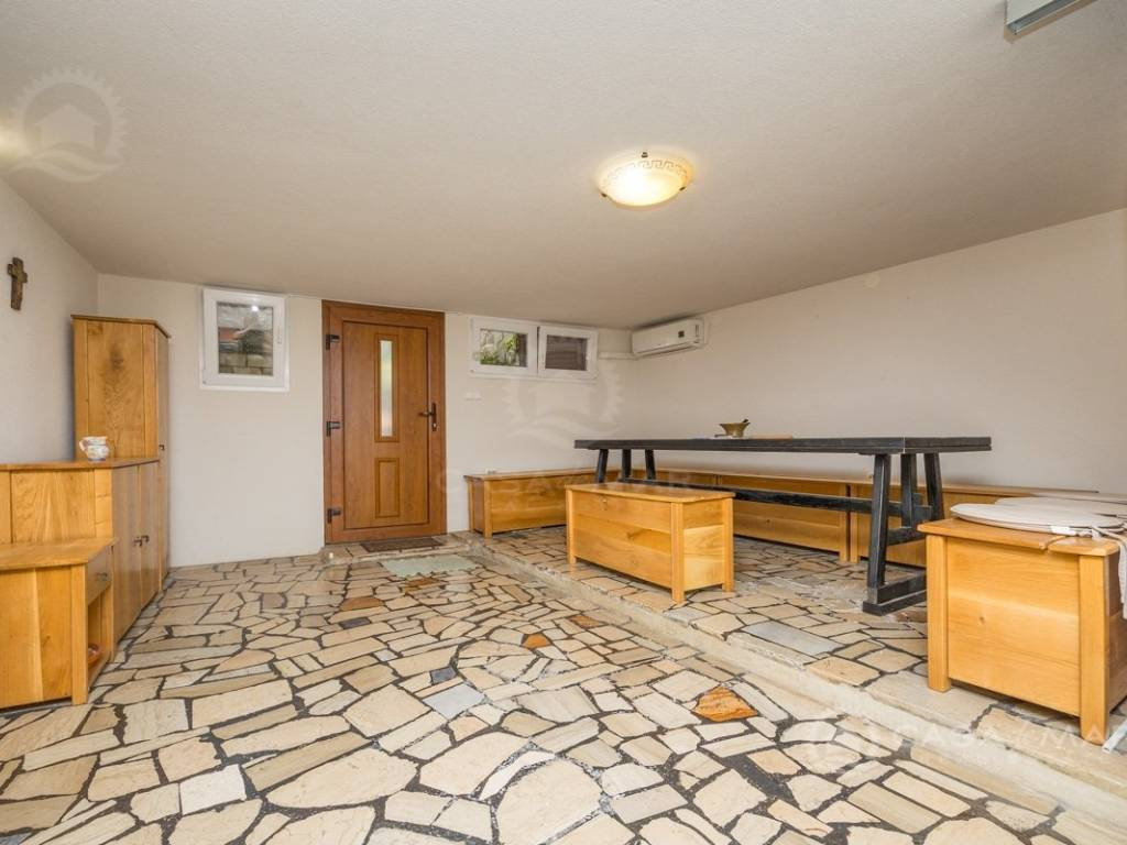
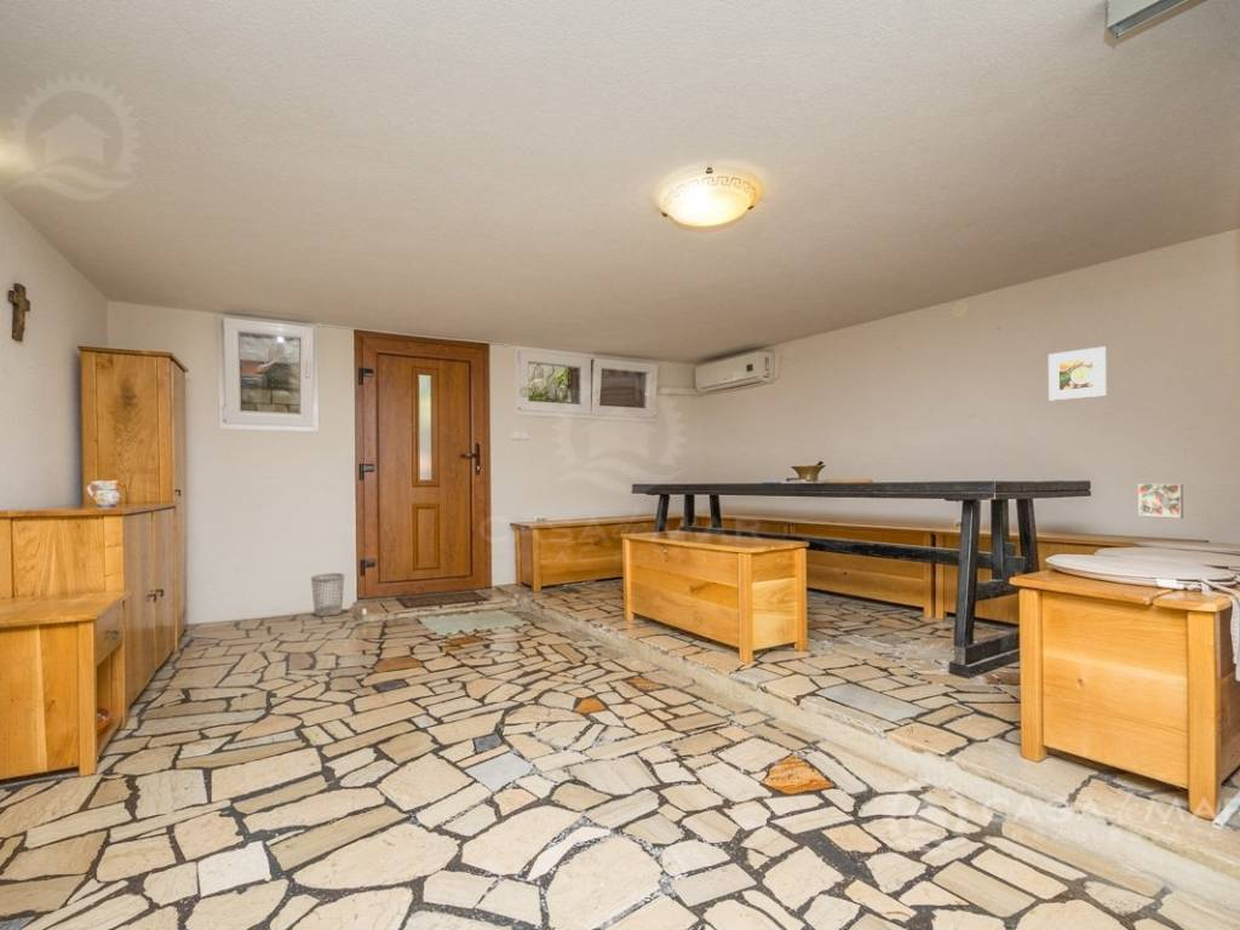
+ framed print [1047,345,1107,401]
+ wastebasket [310,572,346,618]
+ decorative tile [1137,482,1184,519]
